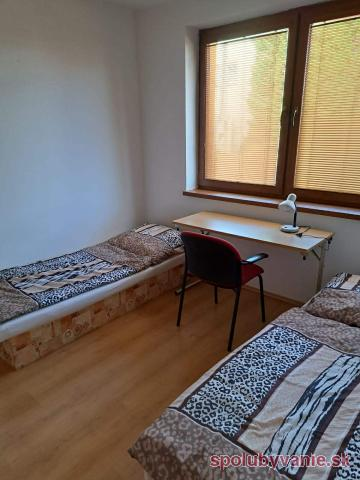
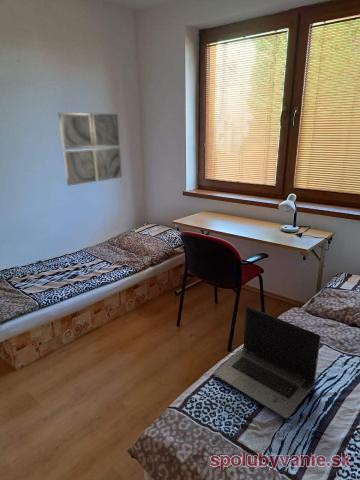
+ laptop computer [213,305,322,419]
+ wall art [57,112,123,186]
